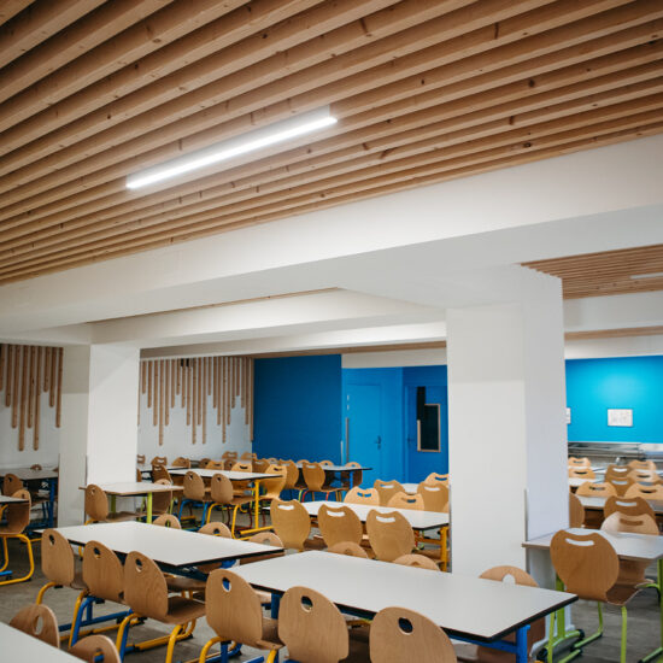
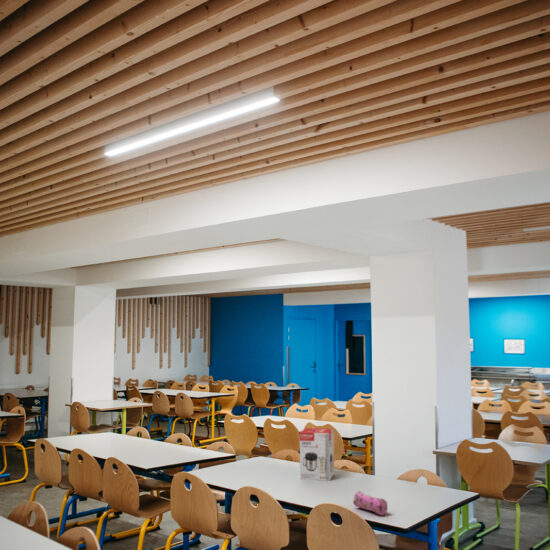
+ lunch box [299,427,335,482]
+ pencil case [352,490,389,516]
